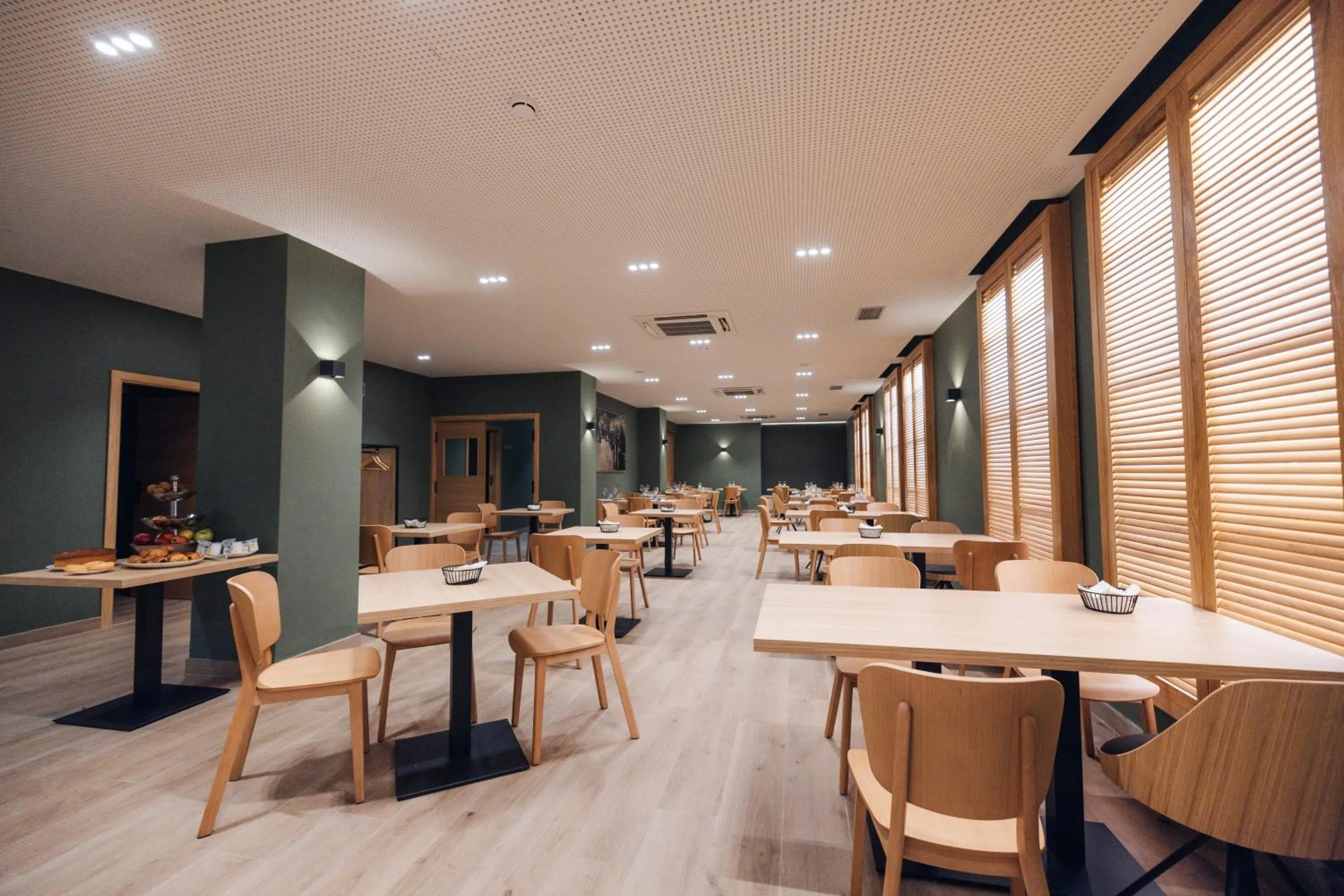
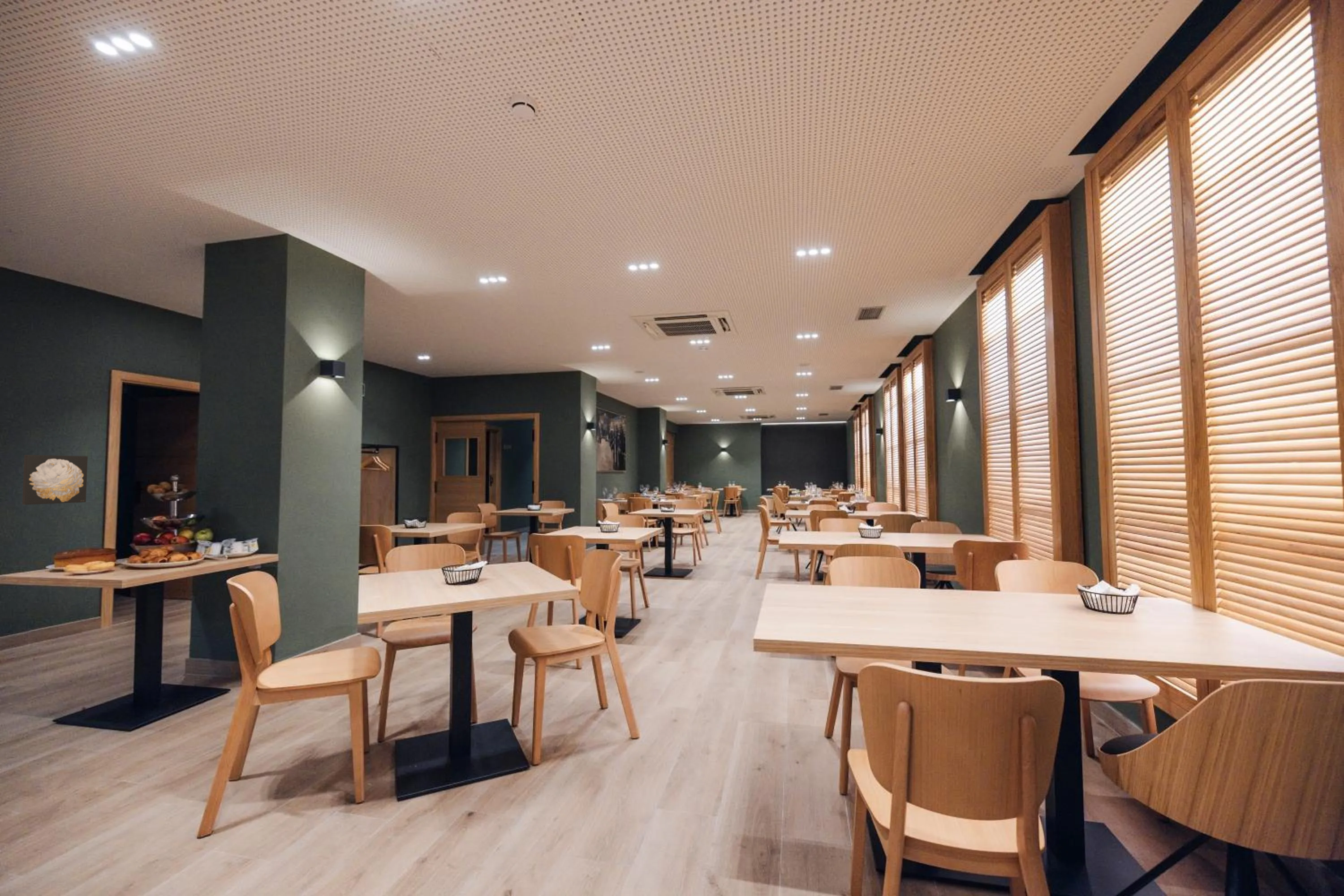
+ wall art [22,454,88,505]
